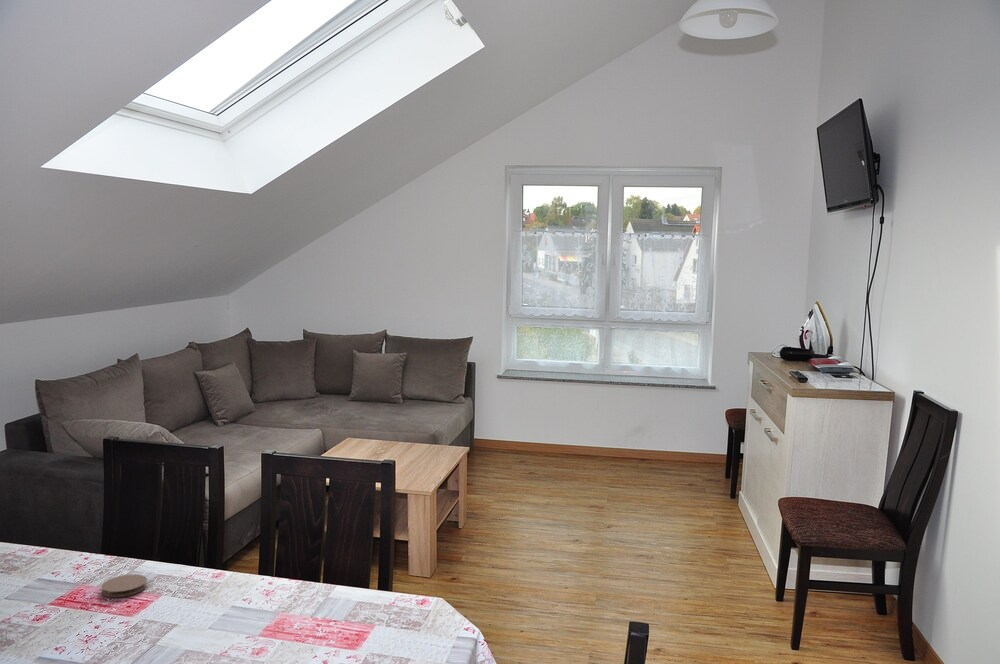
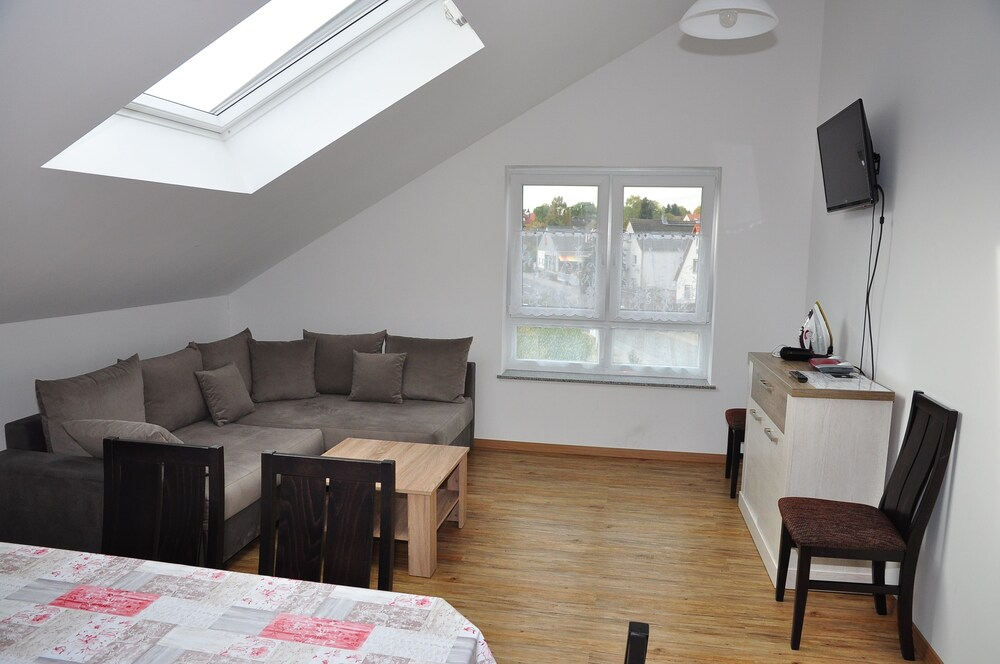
- coaster [100,573,148,598]
